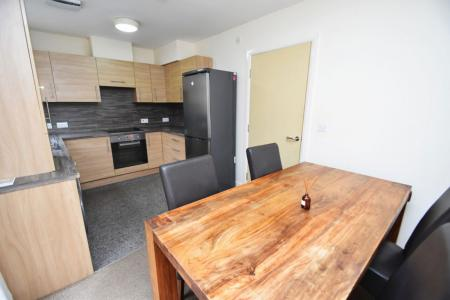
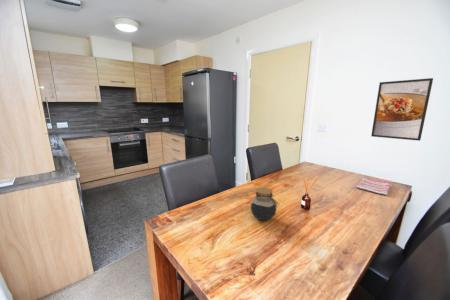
+ dish towel [356,176,391,196]
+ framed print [370,77,434,142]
+ jar [250,186,281,221]
